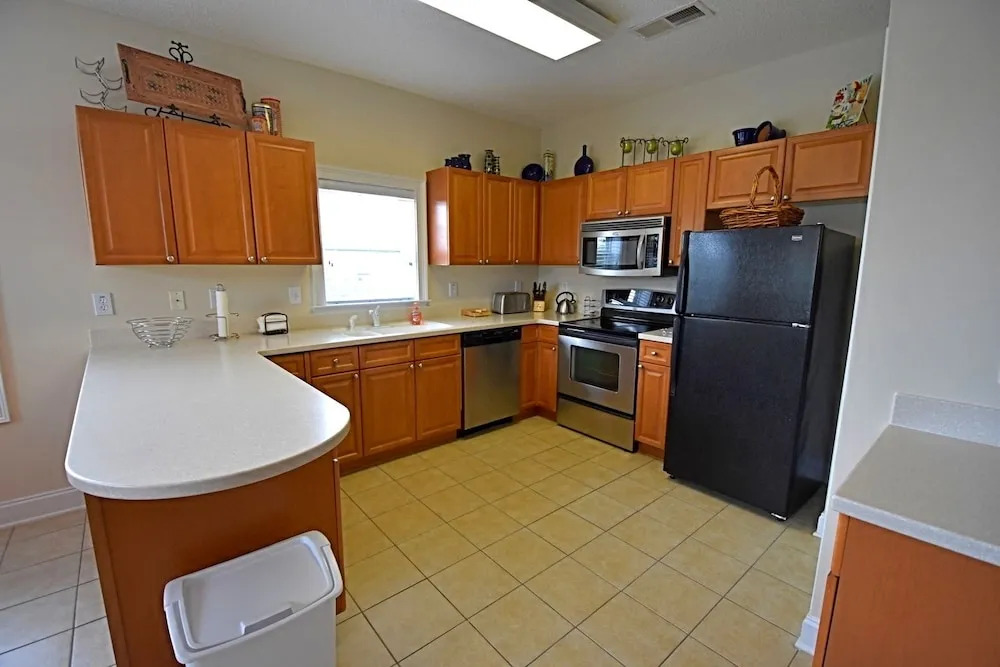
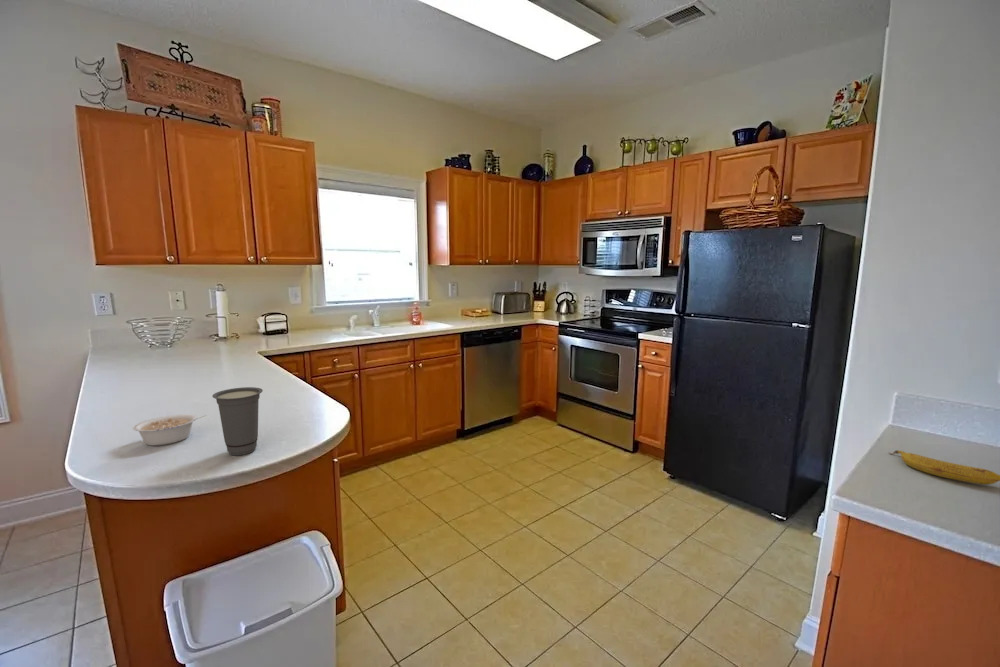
+ cup [211,386,264,456]
+ fruit [888,449,1000,485]
+ legume [132,413,207,447]
